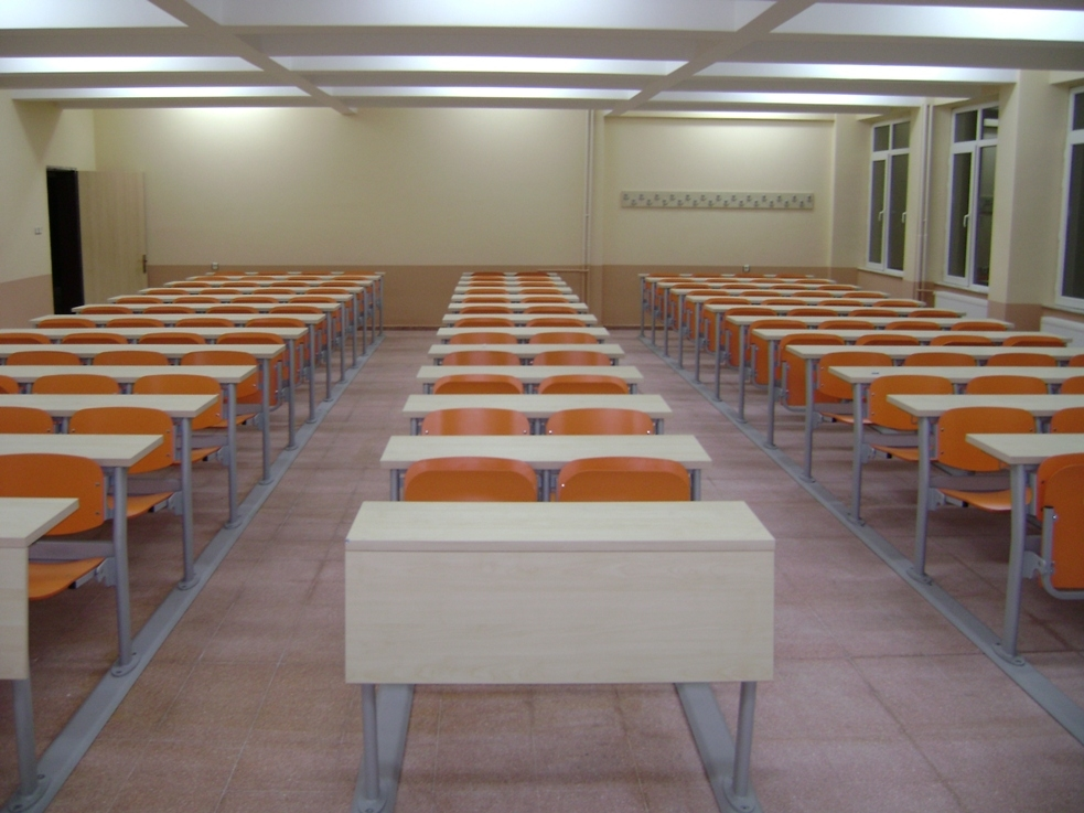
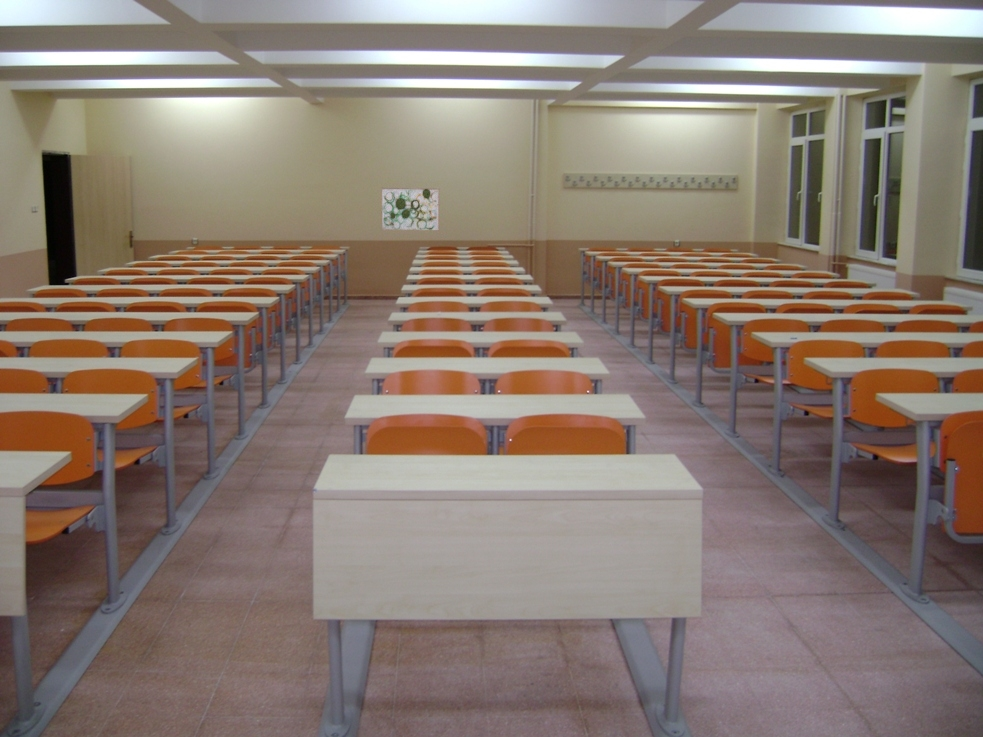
+ wall art [380,187,440,232]
